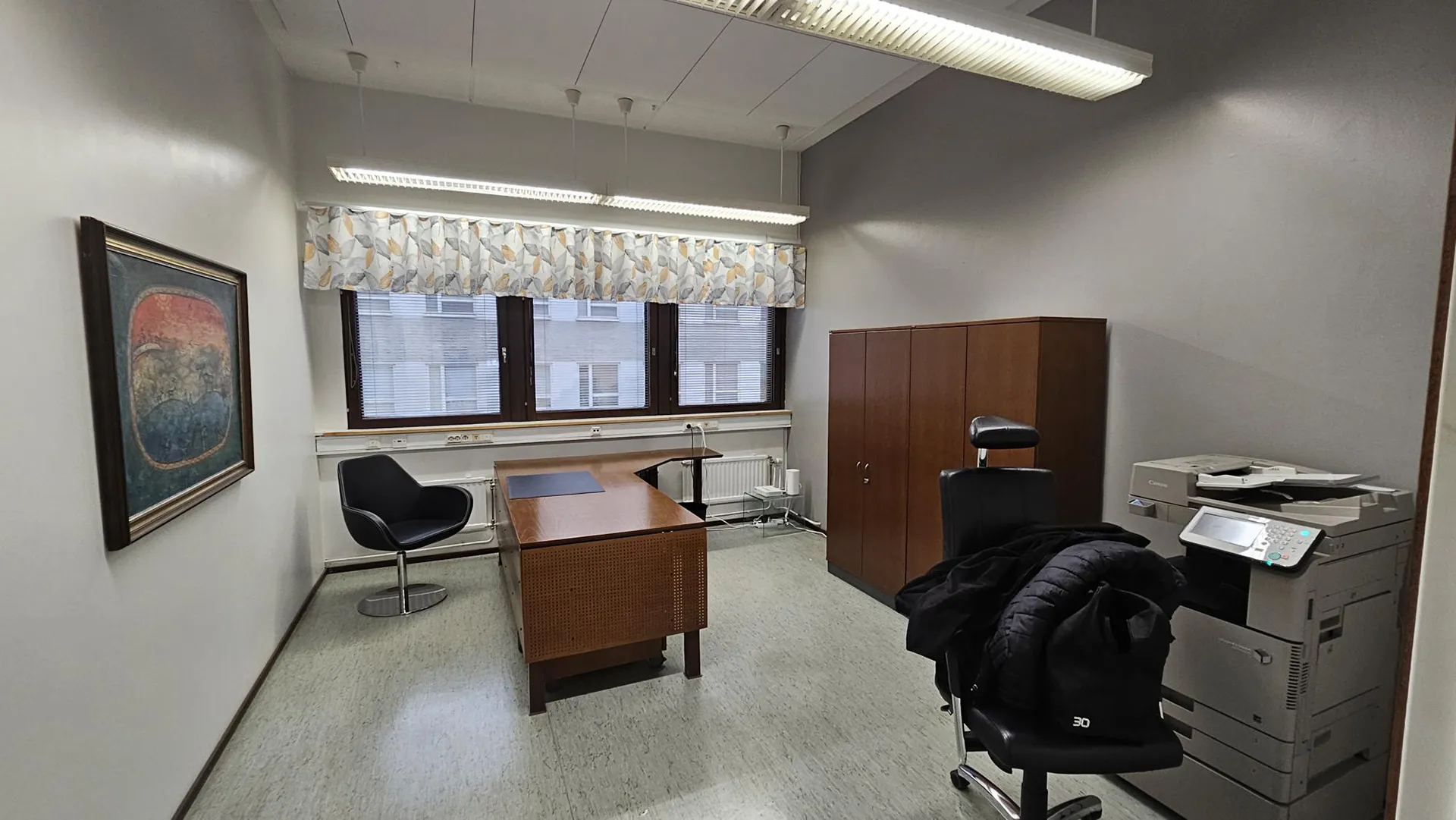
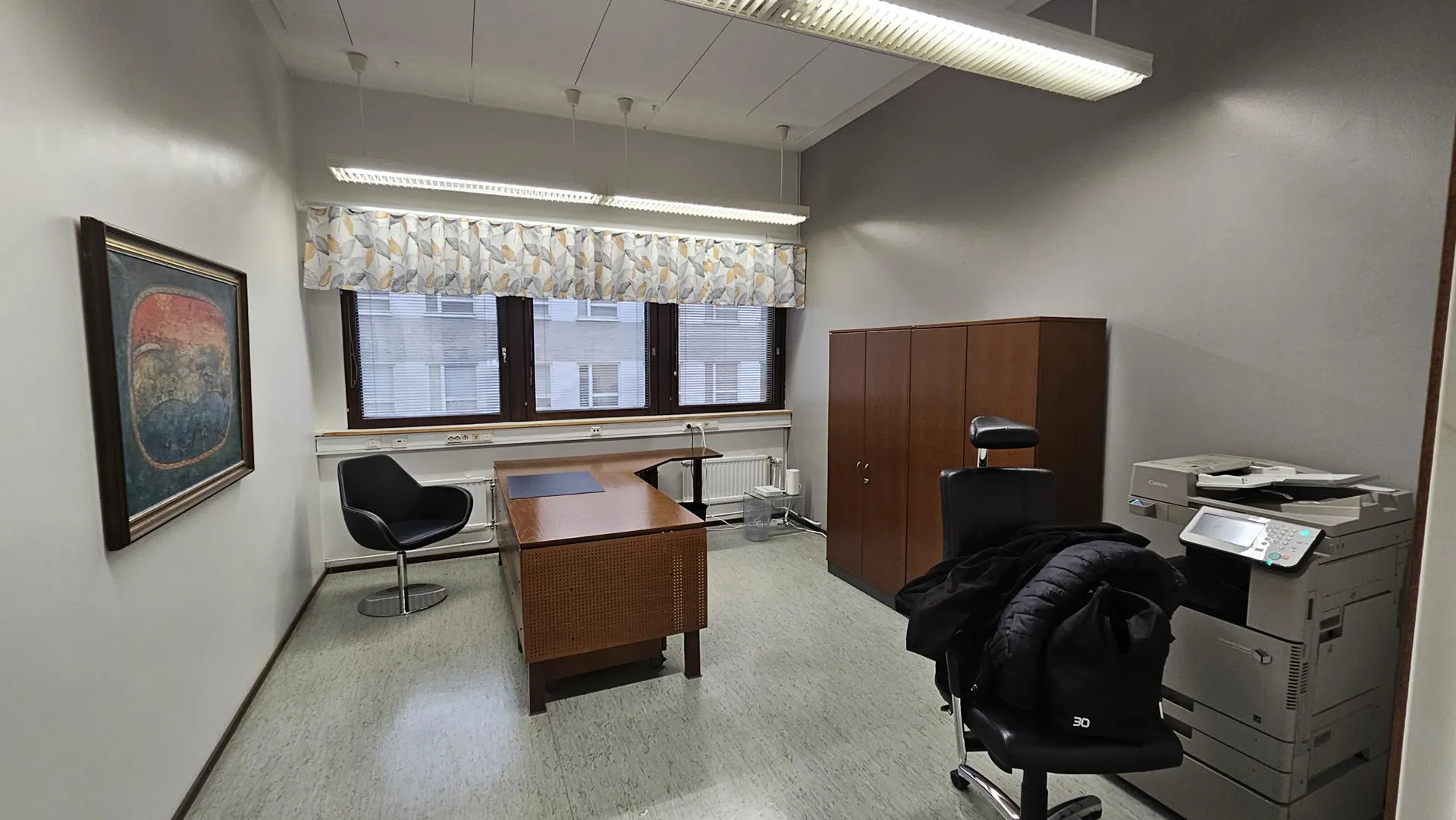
+ wastebasket [742,498,773,542]
